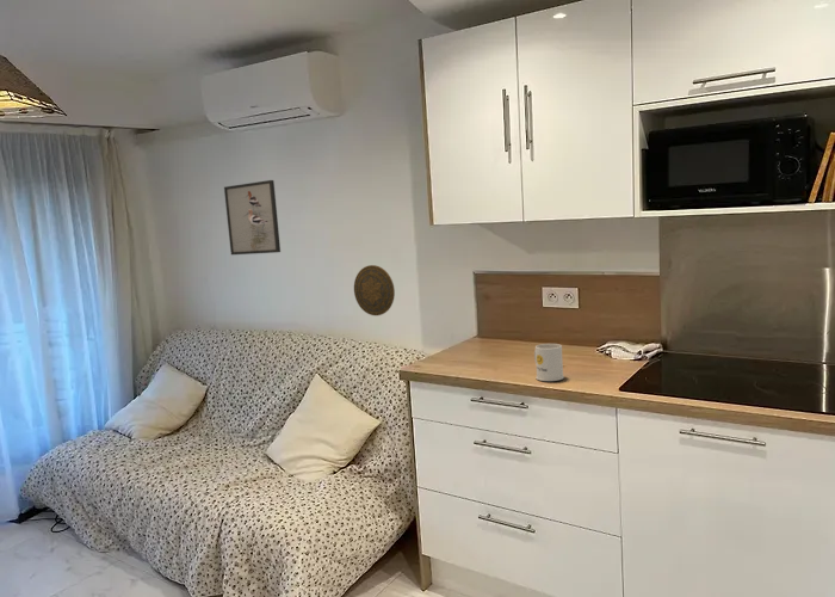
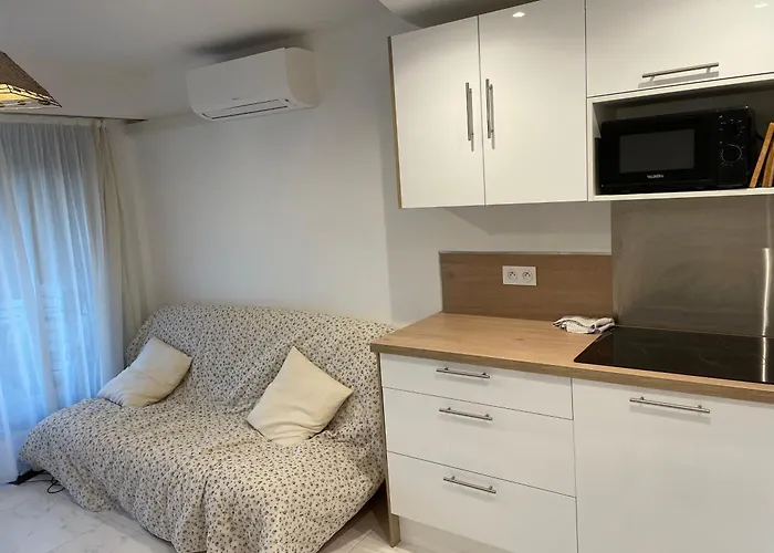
- decorative plate [353,264,396,316]
- mug [533,343,565,382]
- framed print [223,179,282,256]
